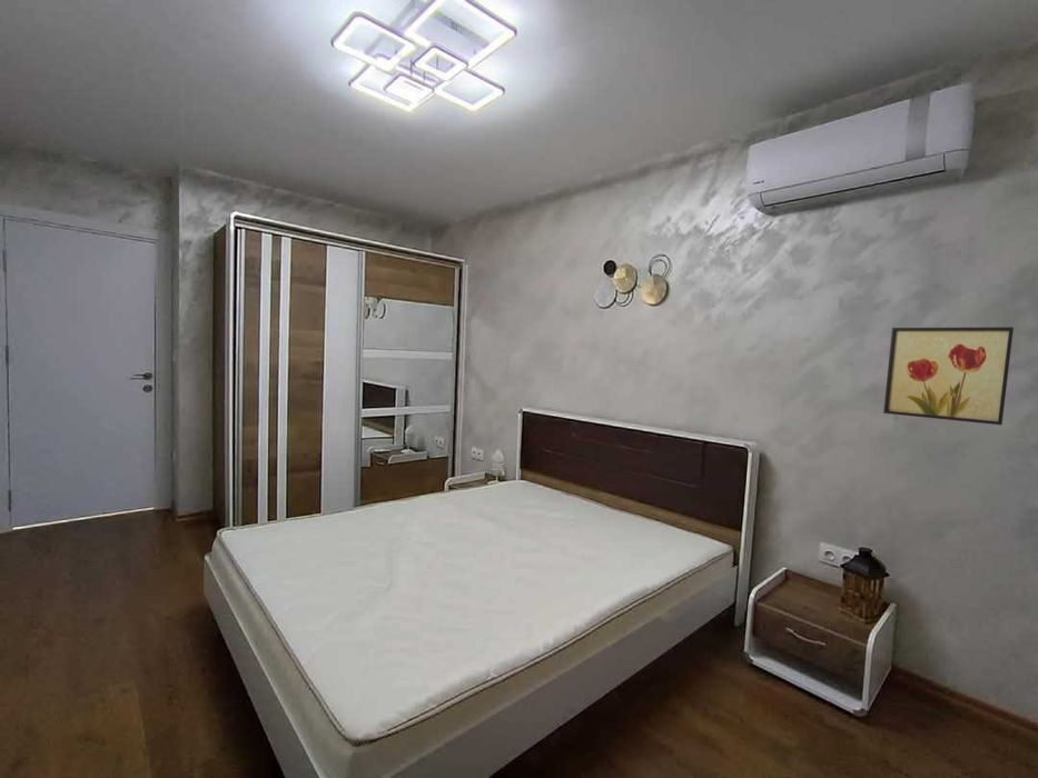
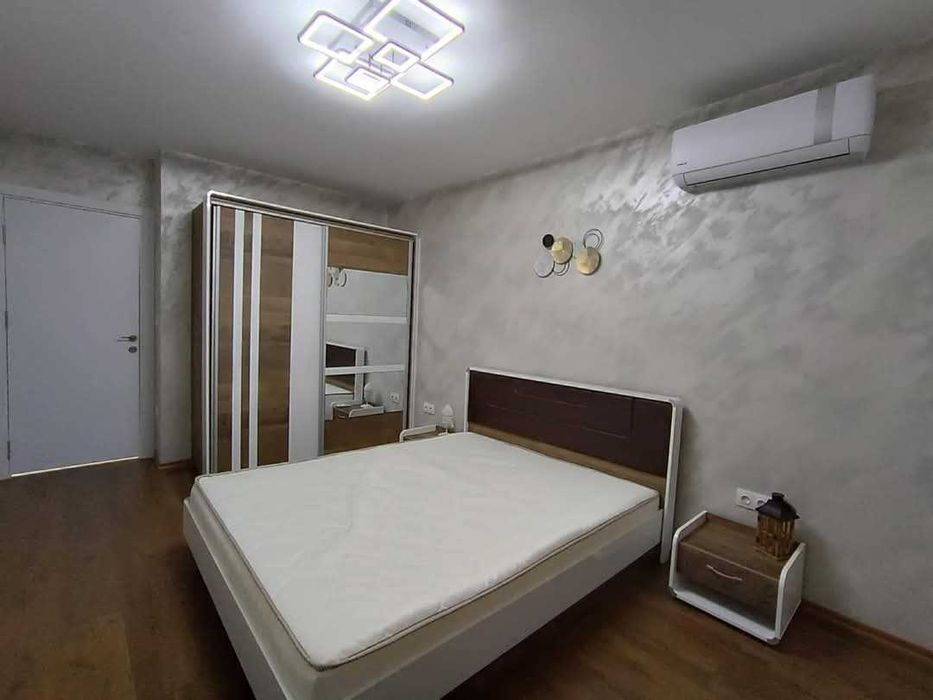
- wall art [882,326,1015,426]
